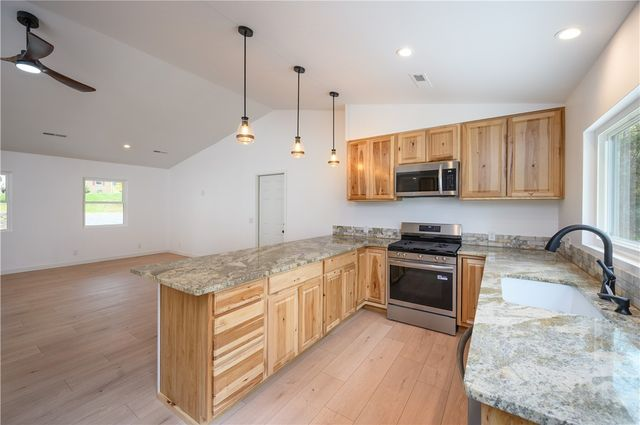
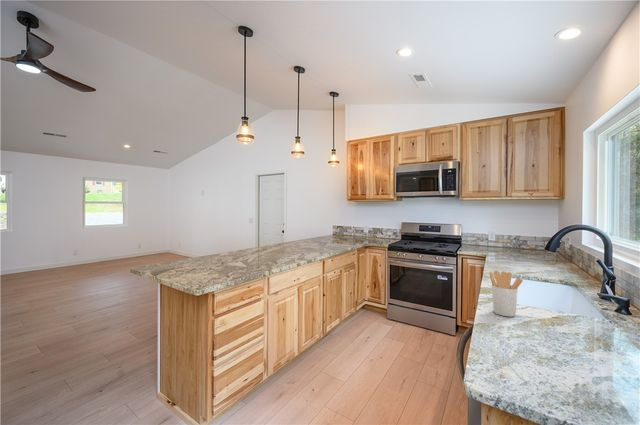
+ utensil holder [488,270,524,318]
